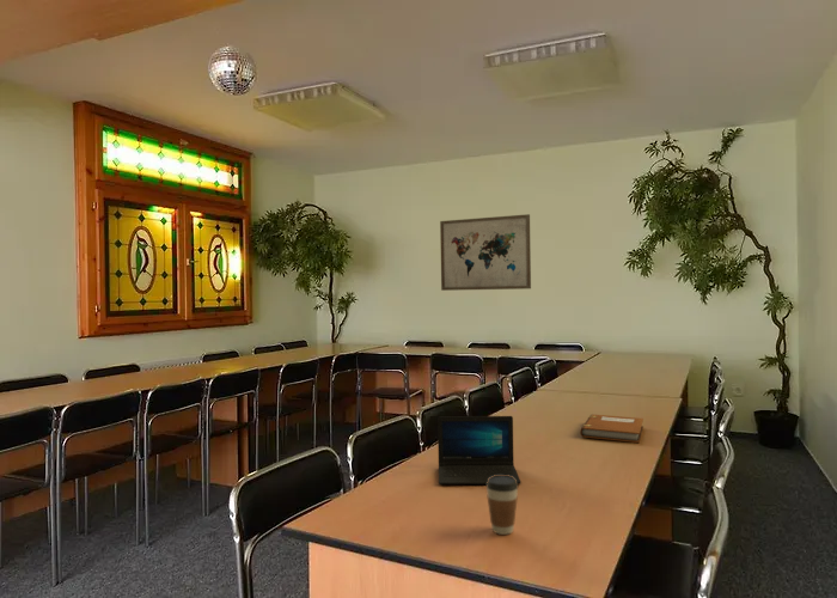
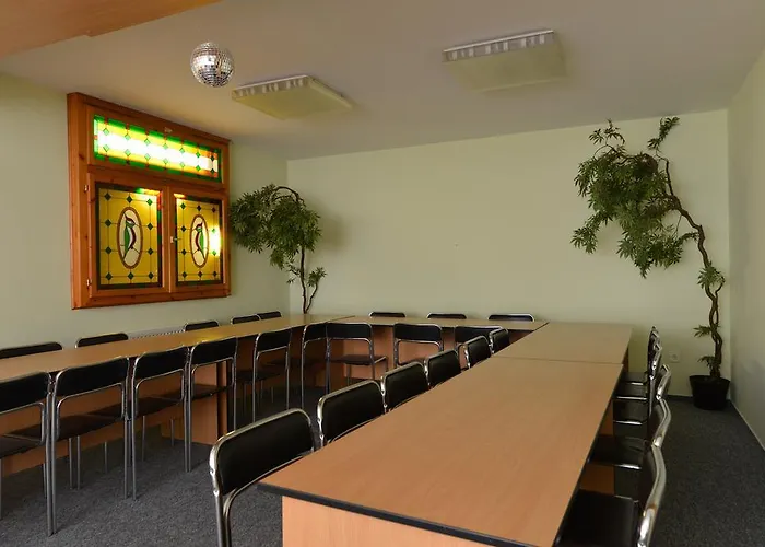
- wall art [439,213,532,292]
- laptop [436,415,521,486]
- notebook [579,414,644,444]
- coffee cup [485,475,519,536]
